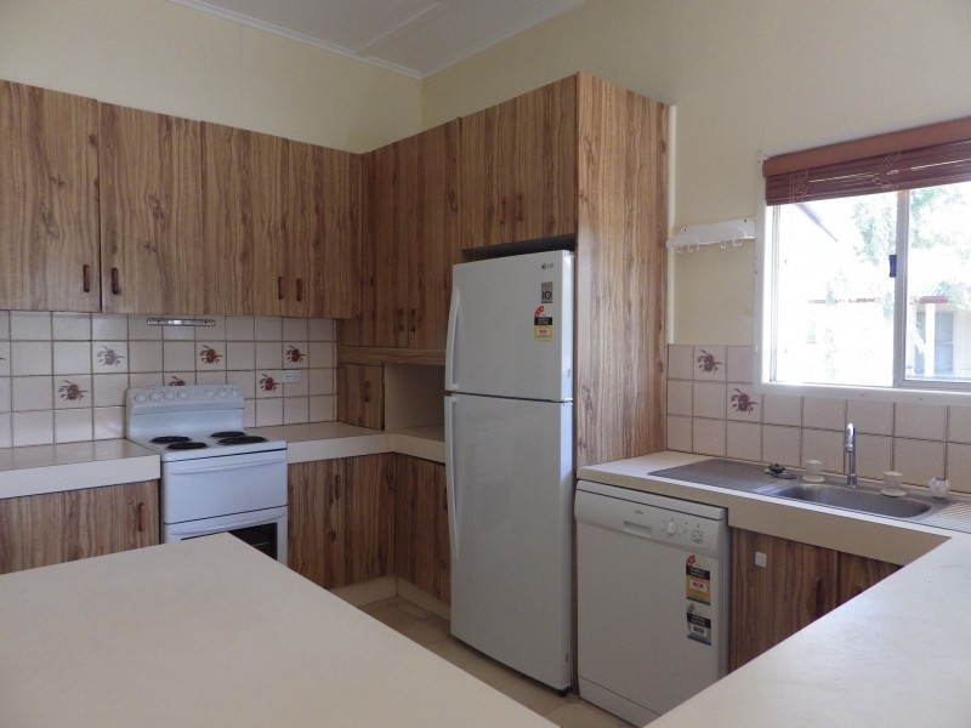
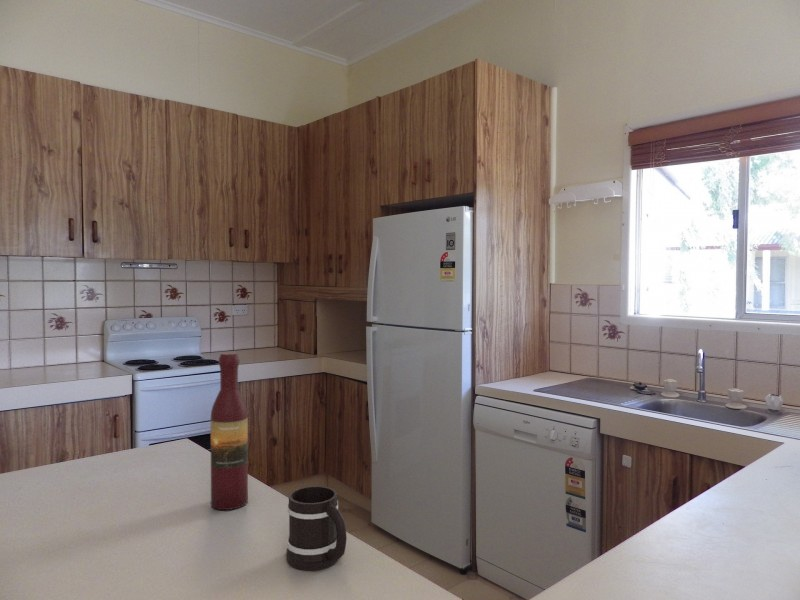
+ mug [285,485,348,571]
+ wine bottle [210,352,249,511]
